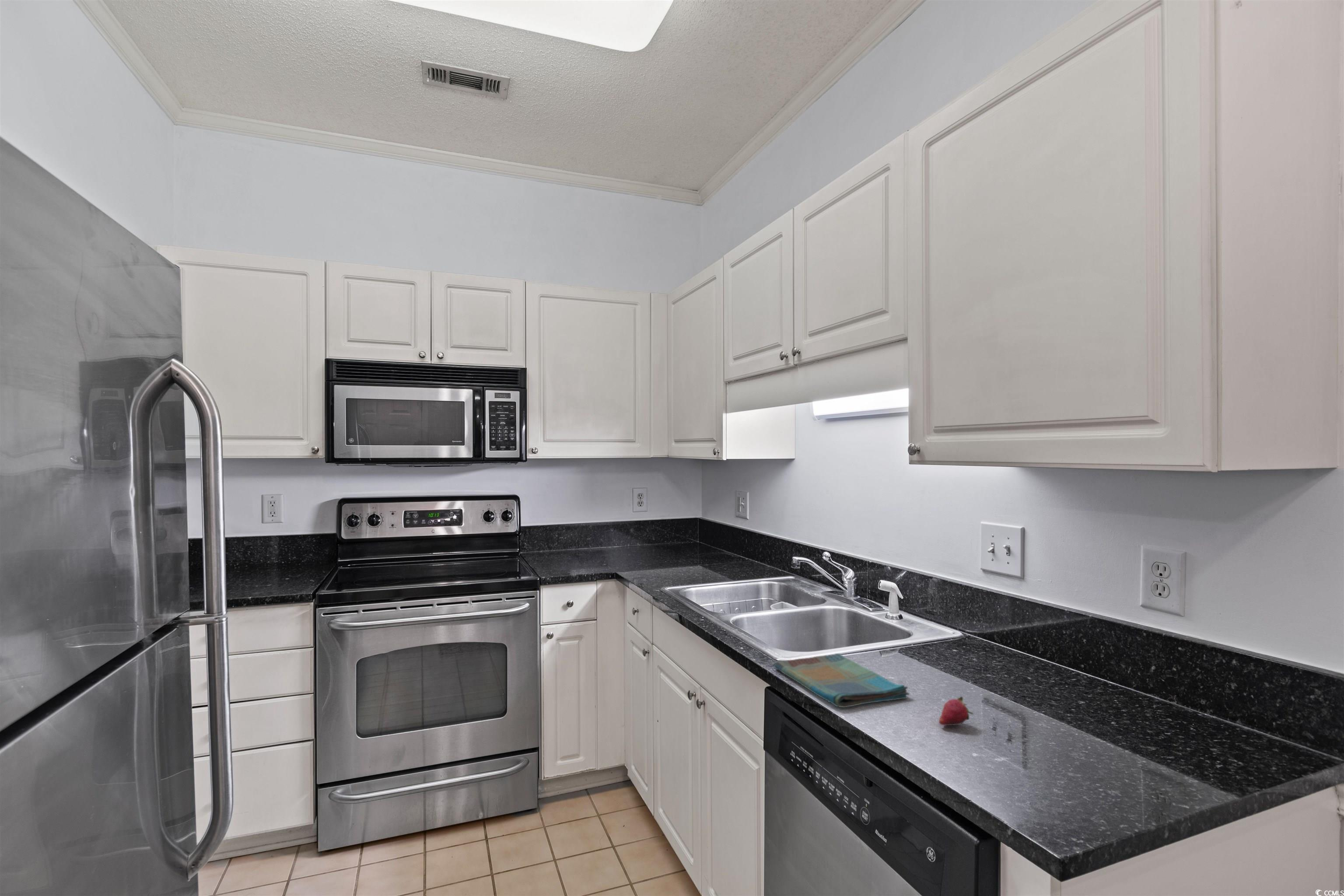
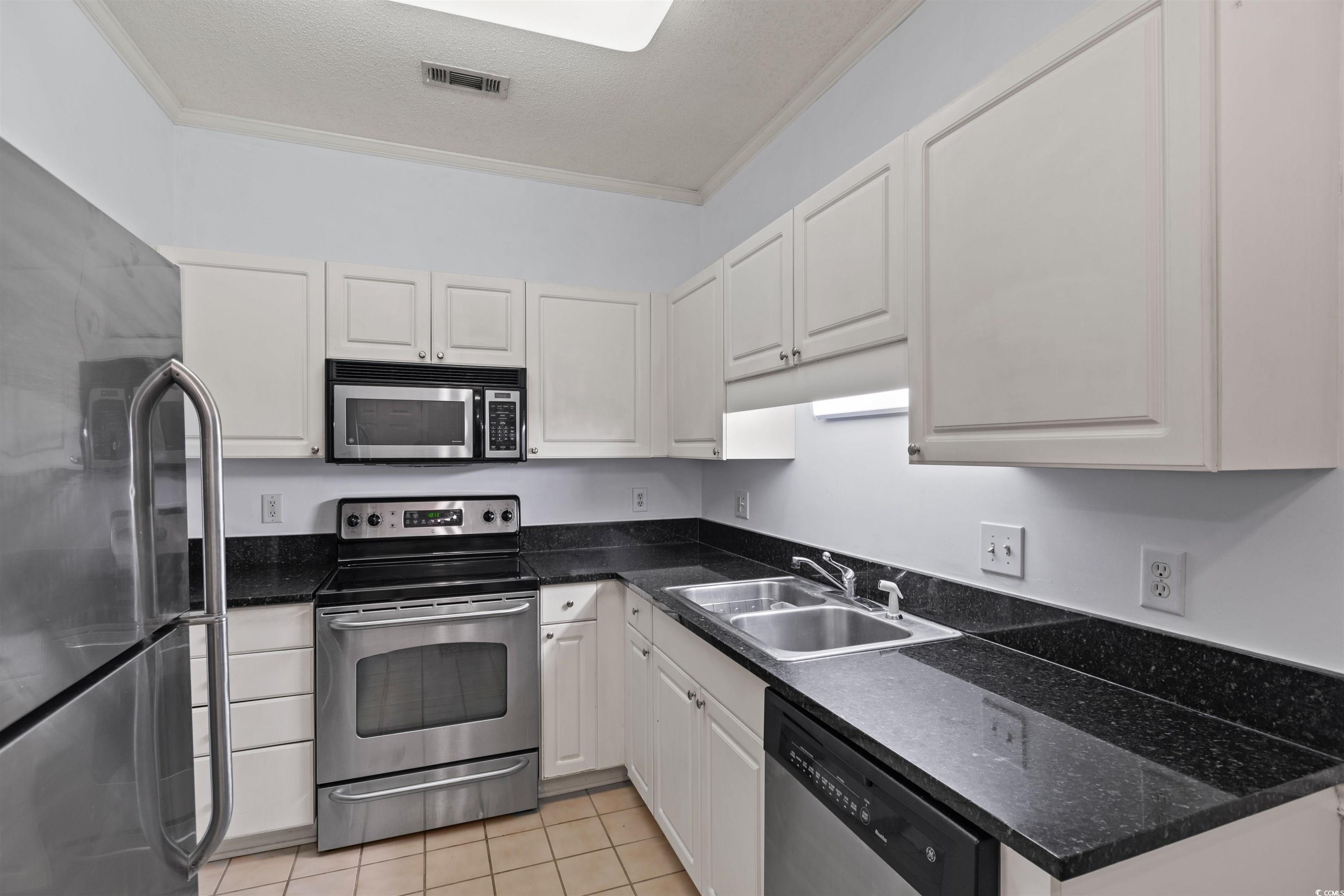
- fruit [938,696,973,726]
- dish towel [774,653,910,708]
